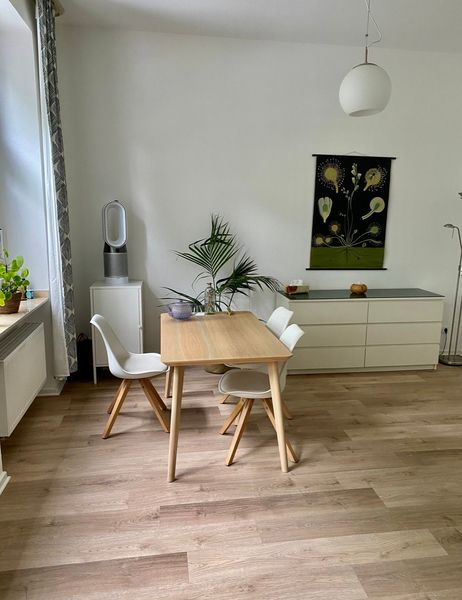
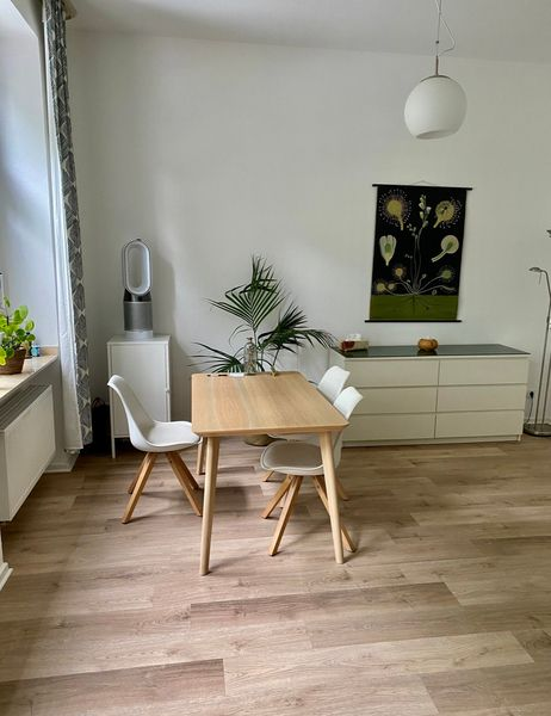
- teapot [163,299,199,322]
